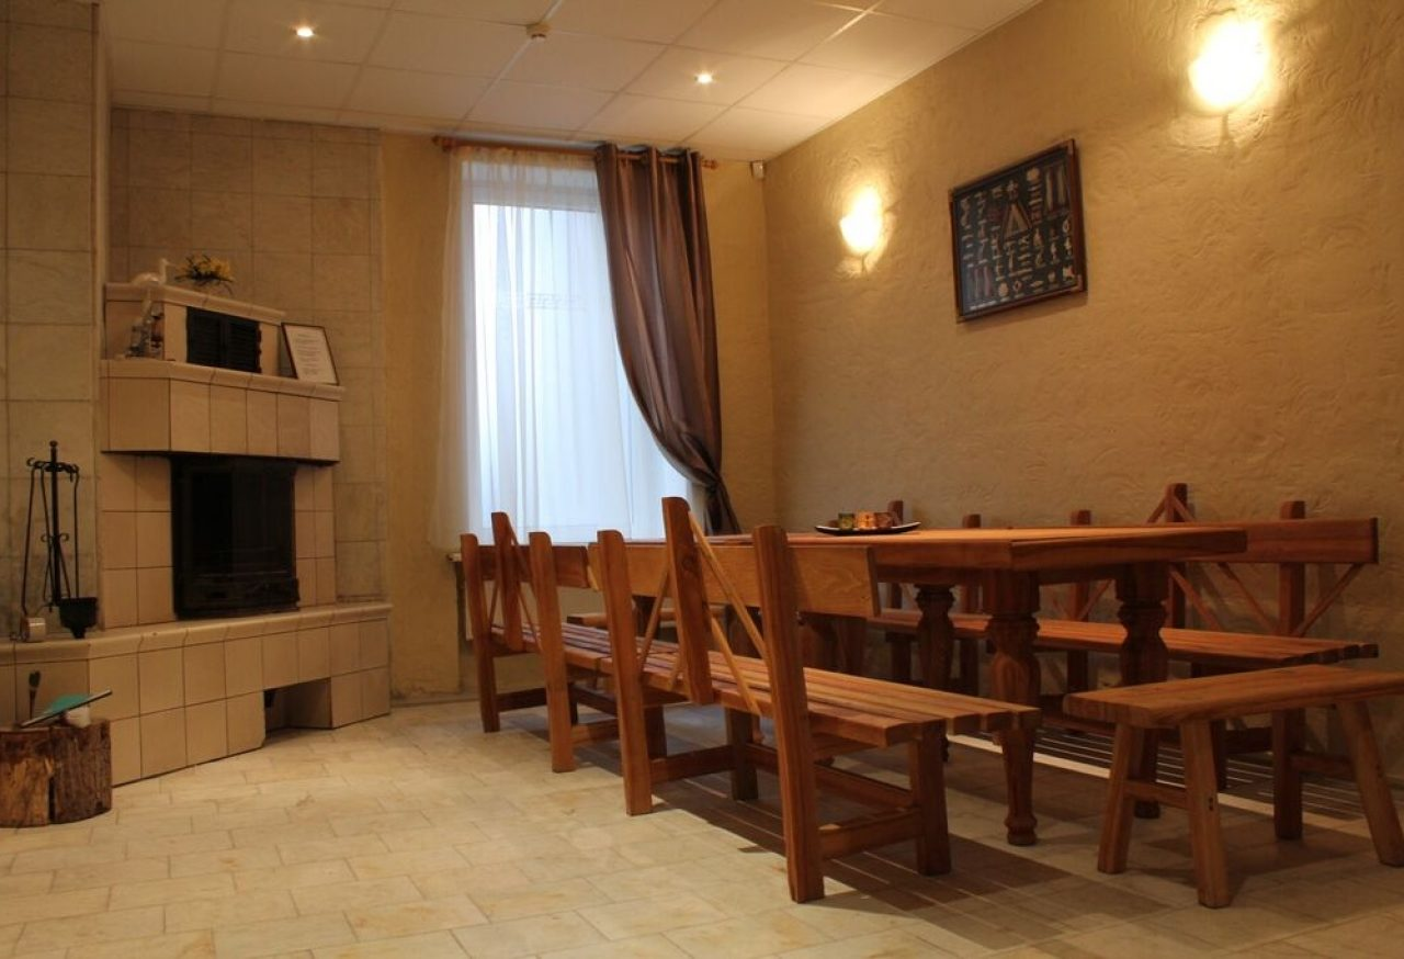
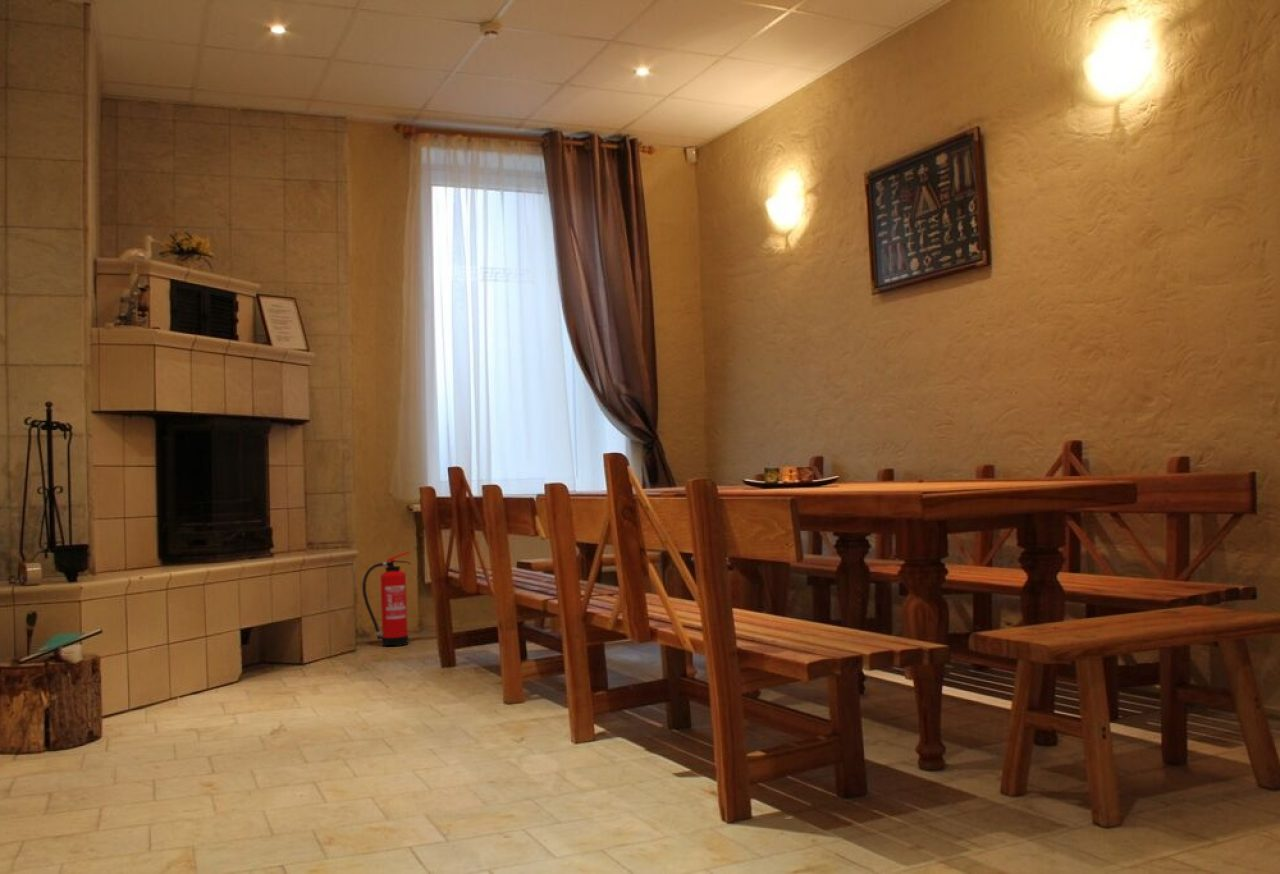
+ fire extinguisher [361,550,411,647]
